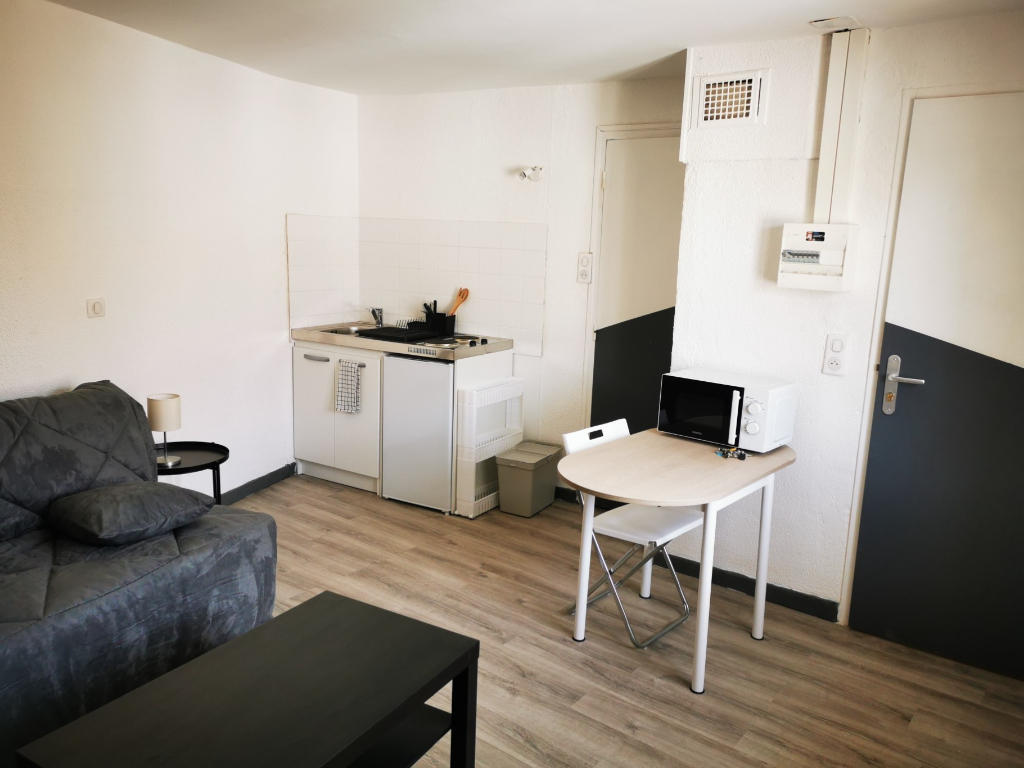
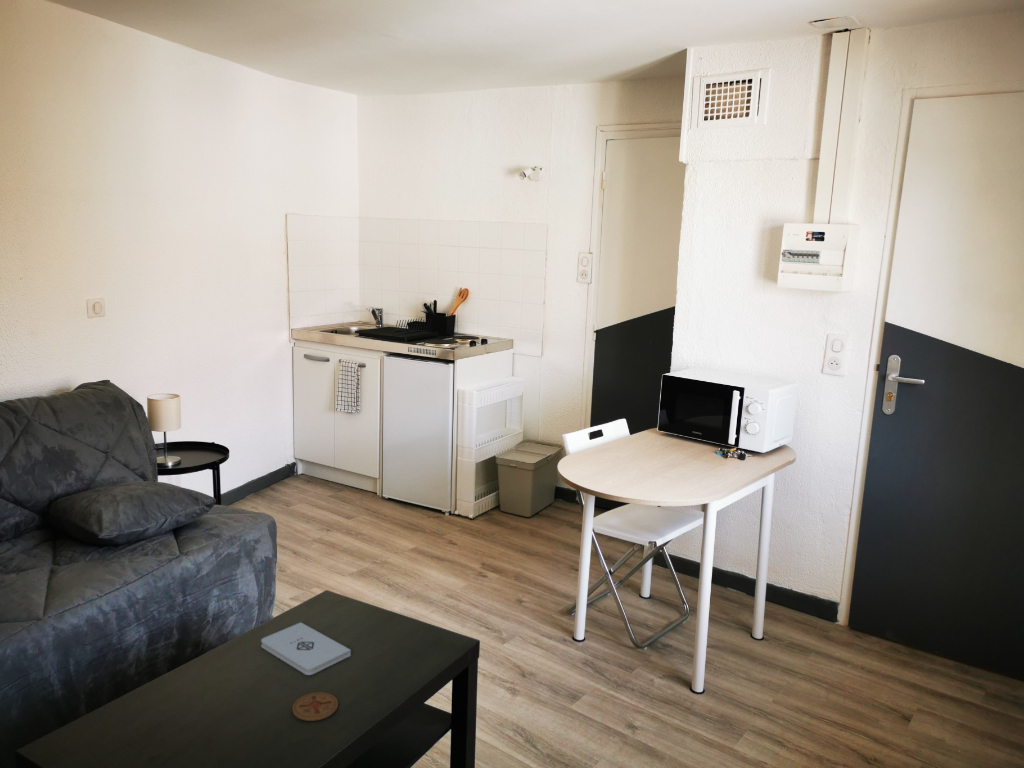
+ coaster [291,691,339,722]
+ notepad [260,621,352,676]
